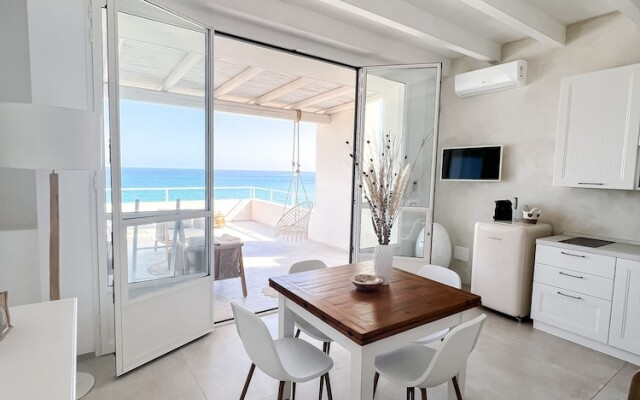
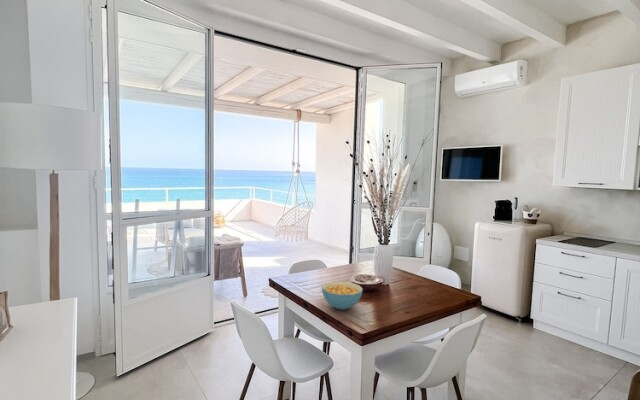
+ cereal bowl [321,280,364,311]
